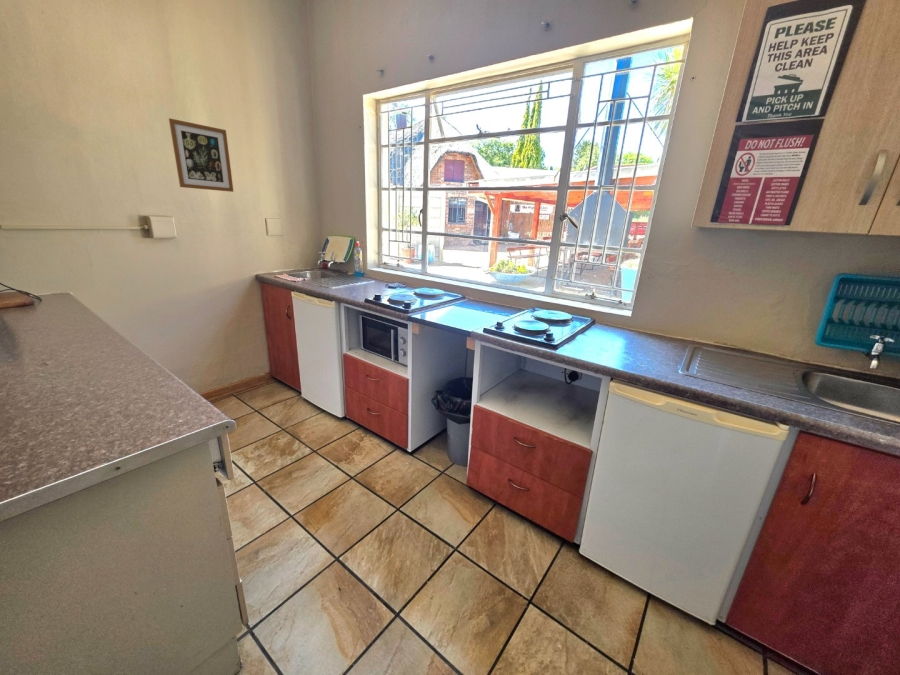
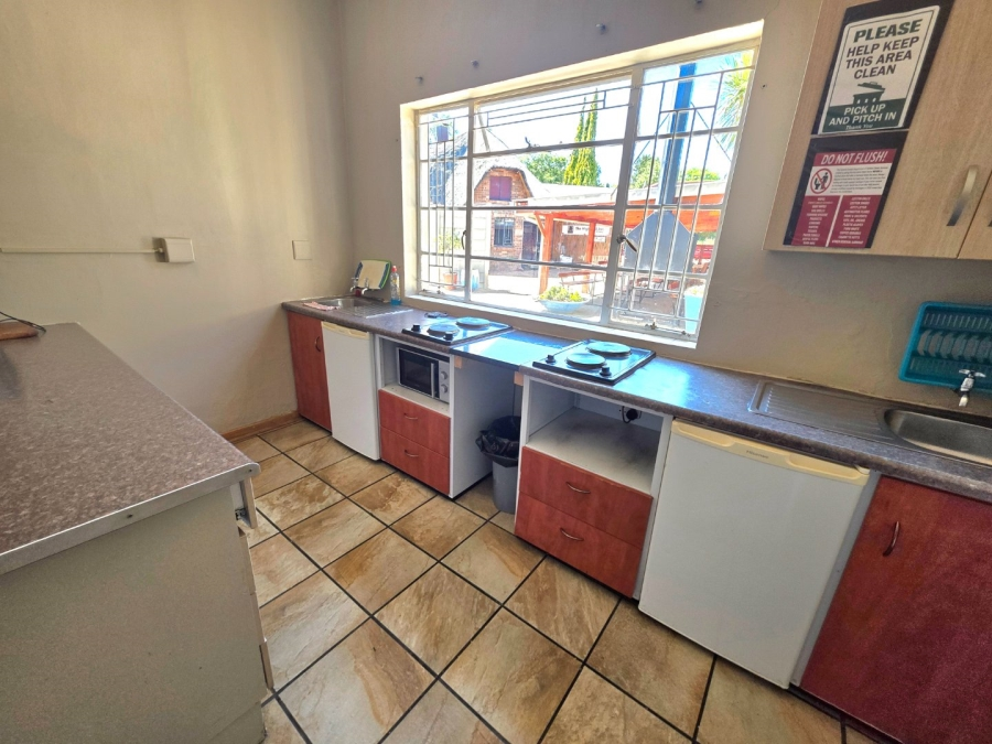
- wall art [168,117,235,193]
